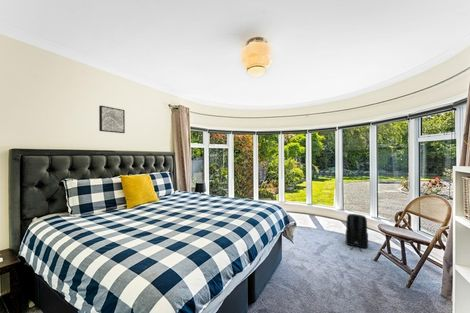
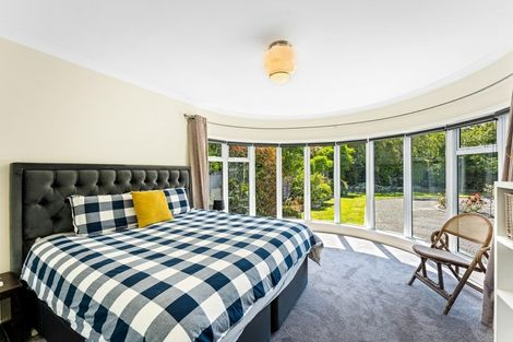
- backpack [345,213,369,253]
- wall art [98,105,126,134]
